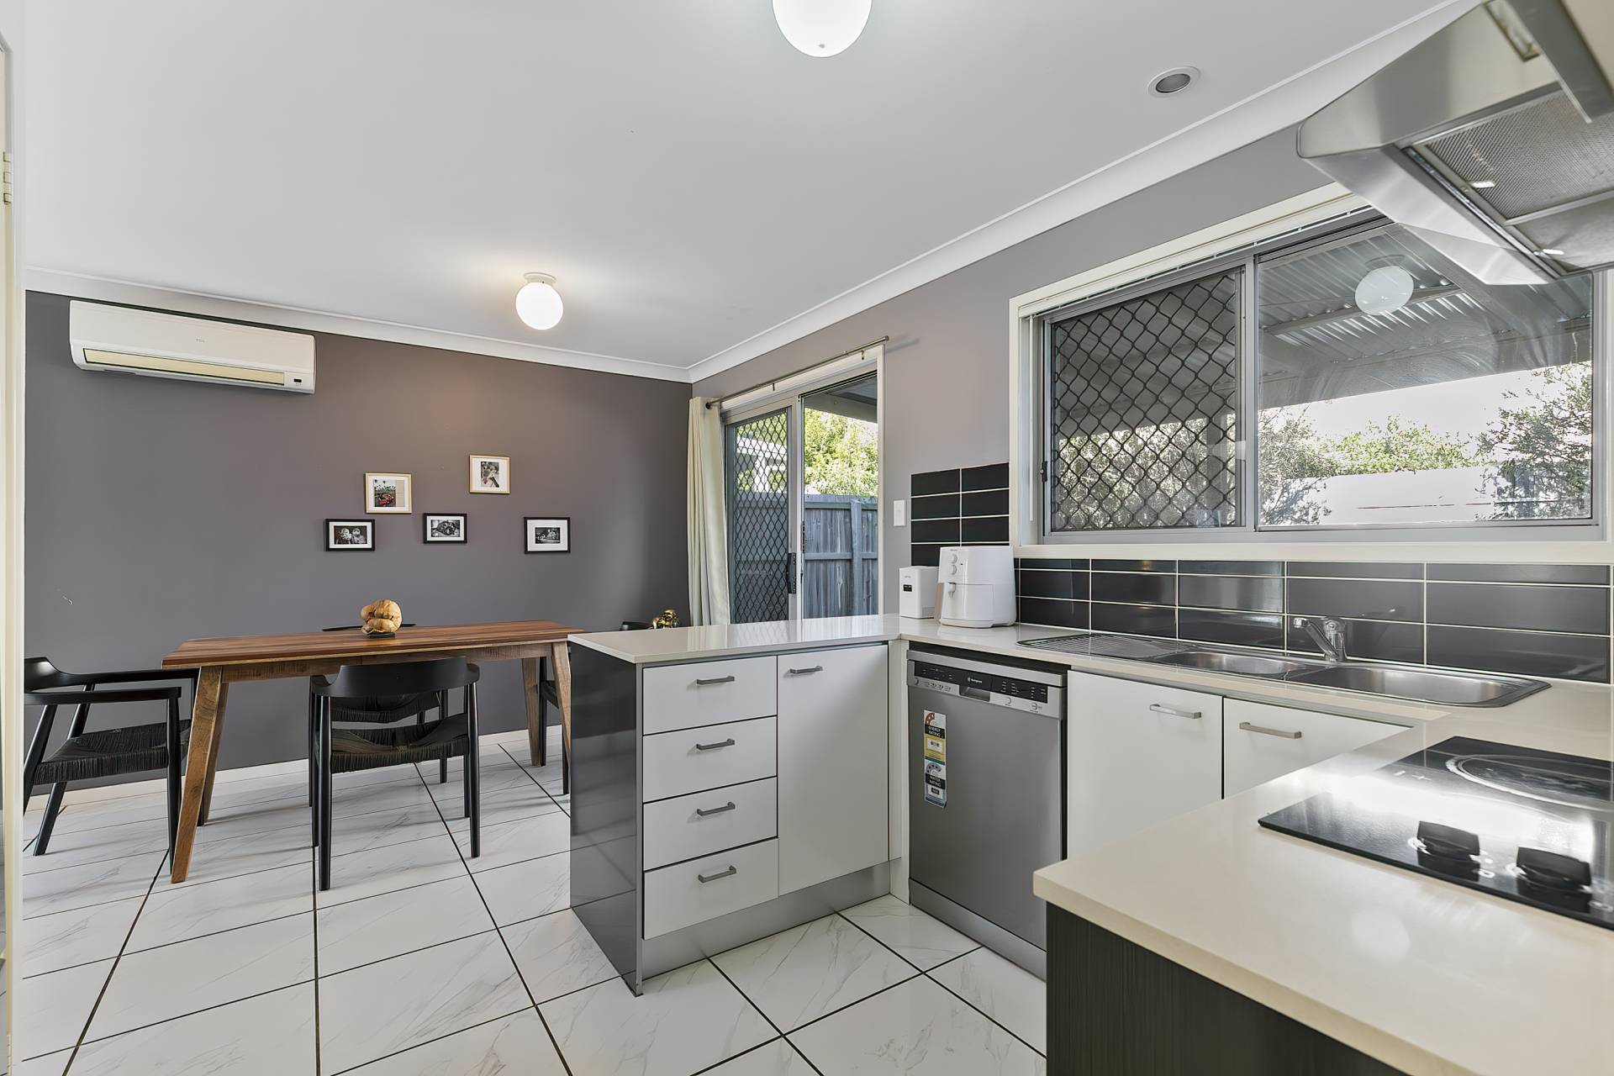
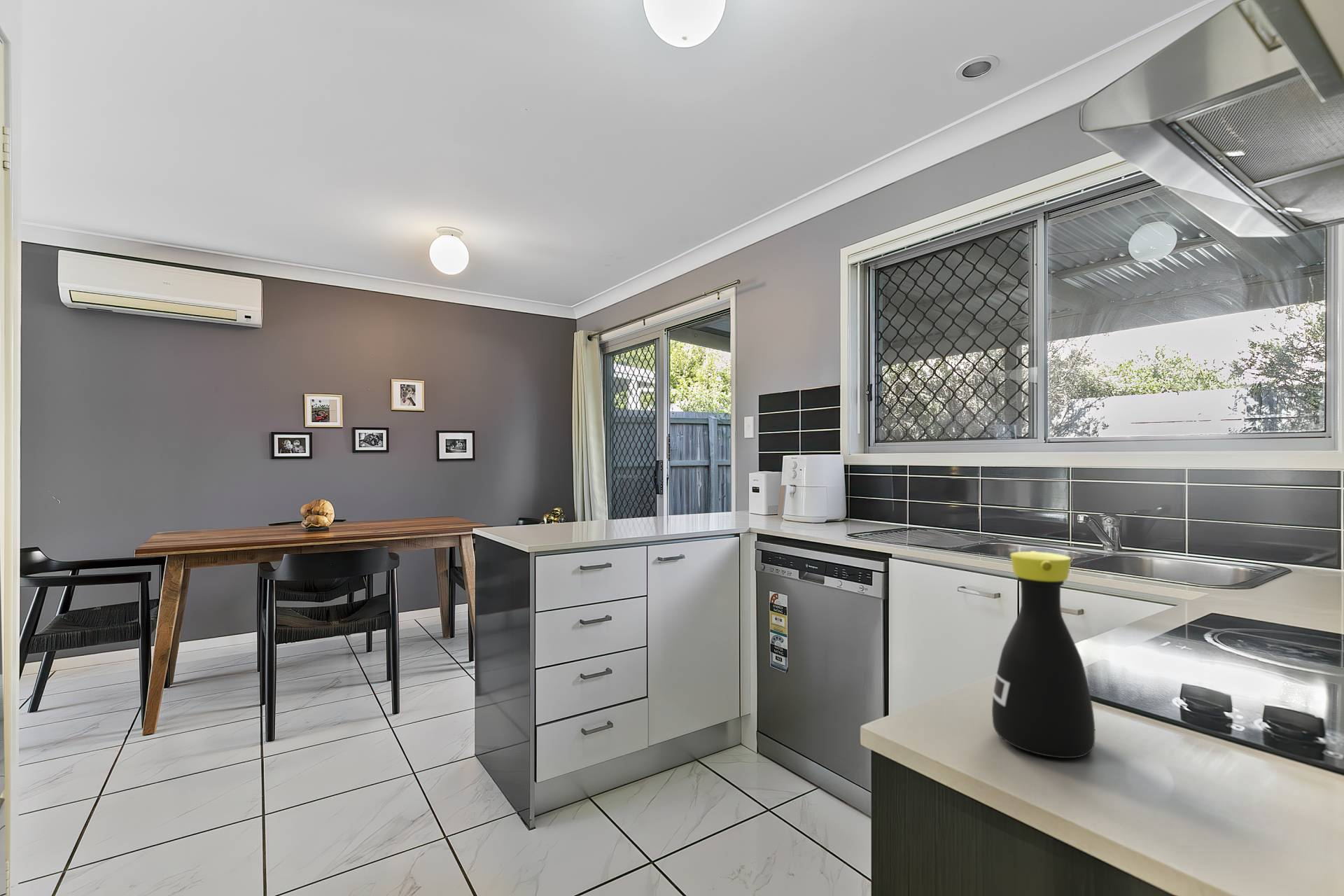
+ bottle [991,550,1096,759]
